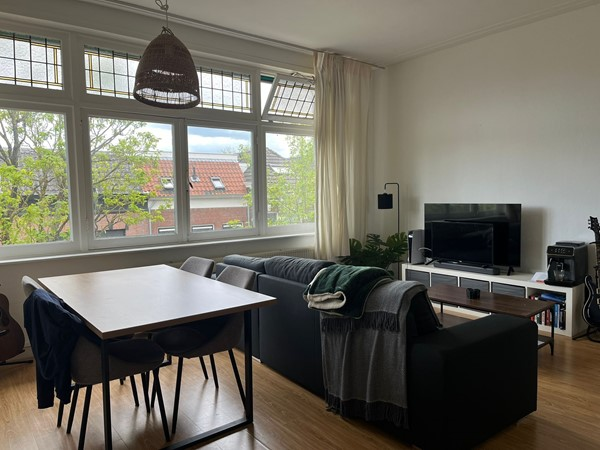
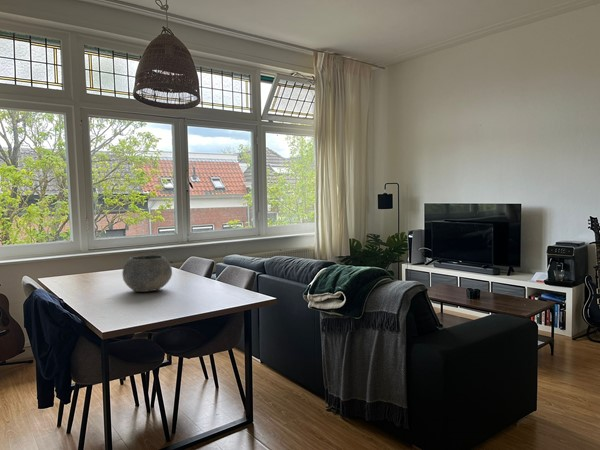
+ bowl [121,254,173,293]
